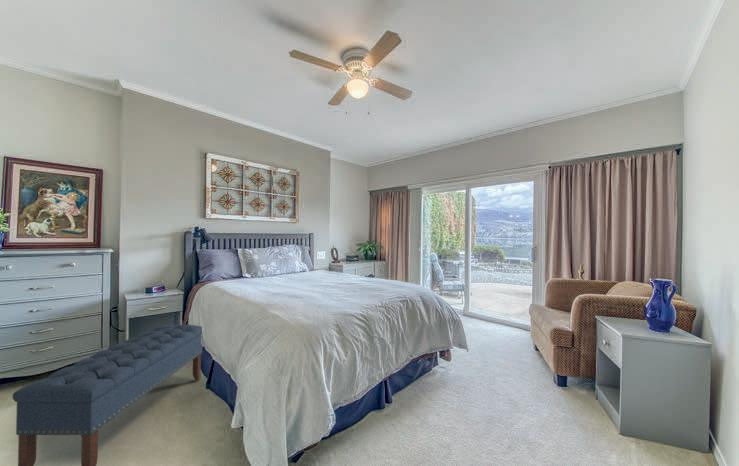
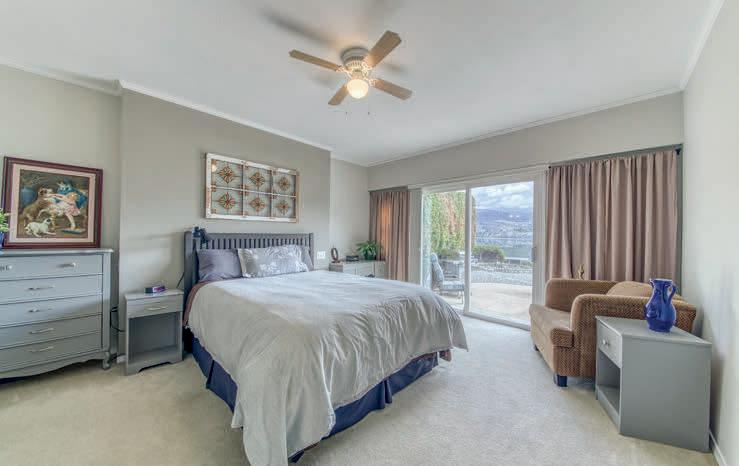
- bench [12,324,203,466]
